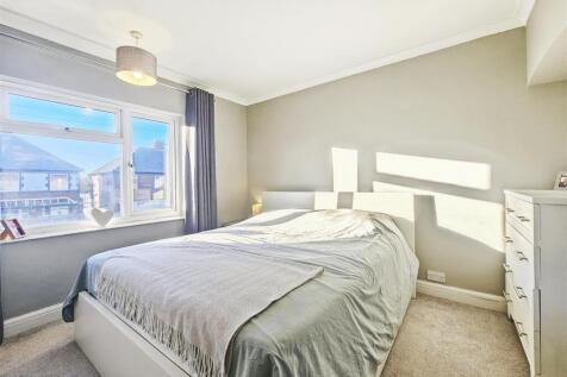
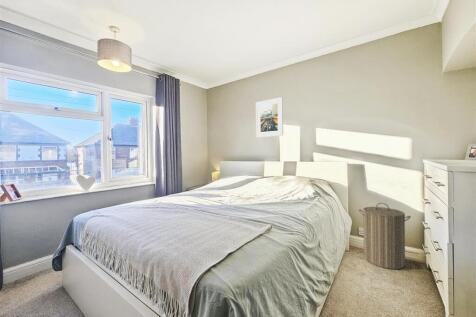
+ laundry hamper [358,202,412,270]
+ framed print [255,96,284,138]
